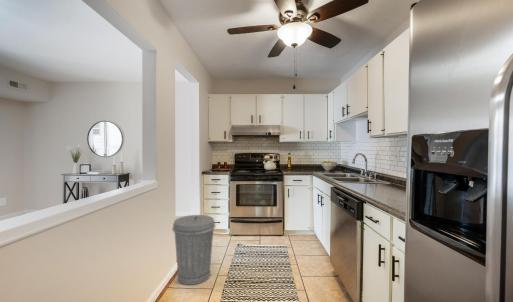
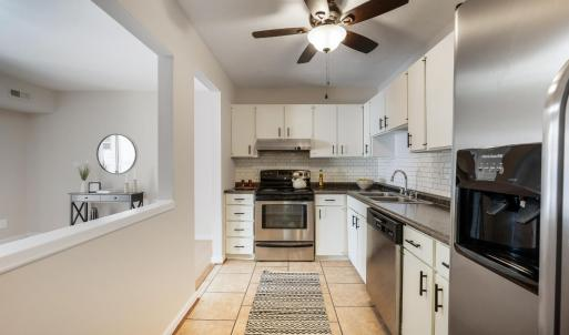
- trash can [171,214,216,286]
